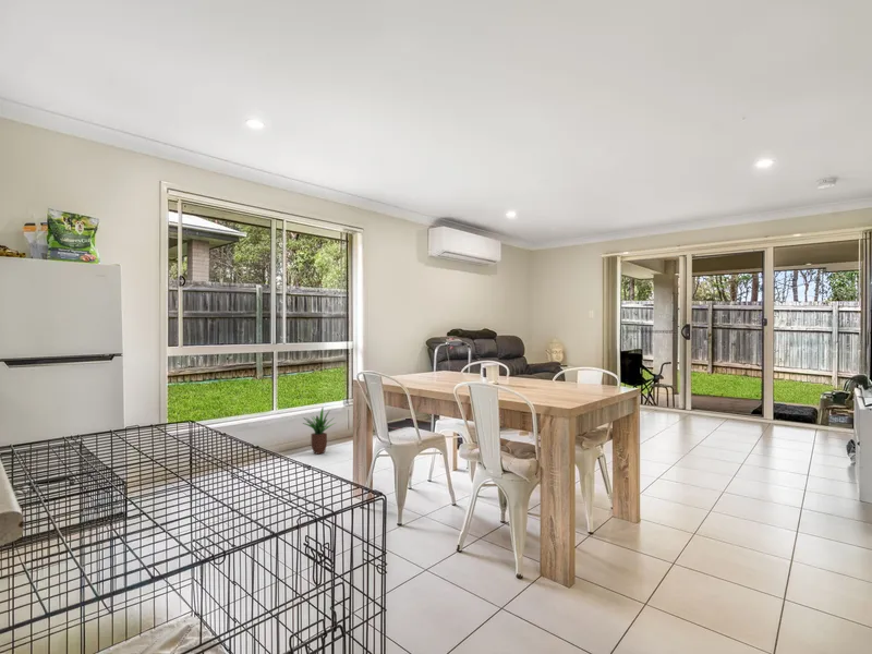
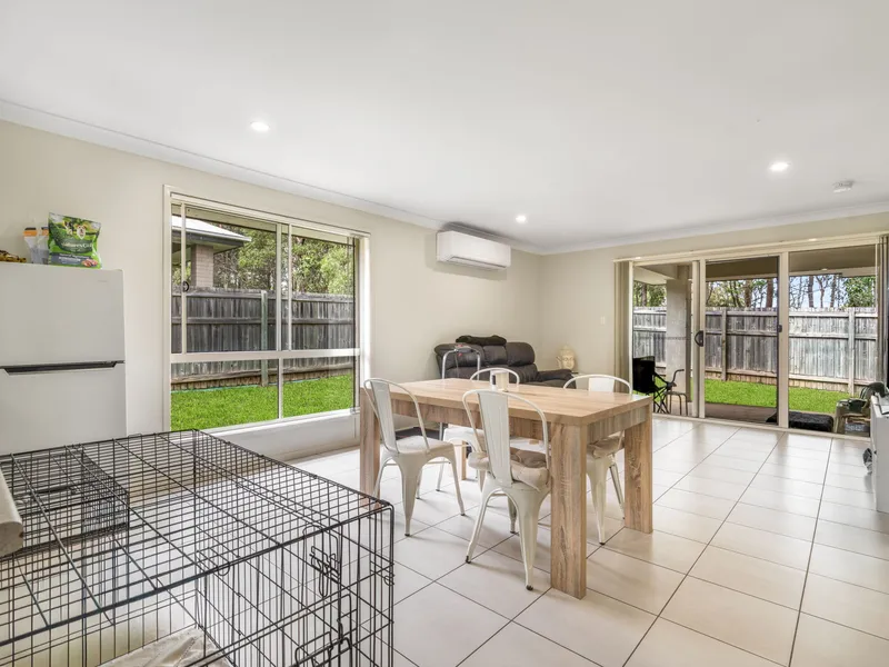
- potted plant [301,407,337,456]
